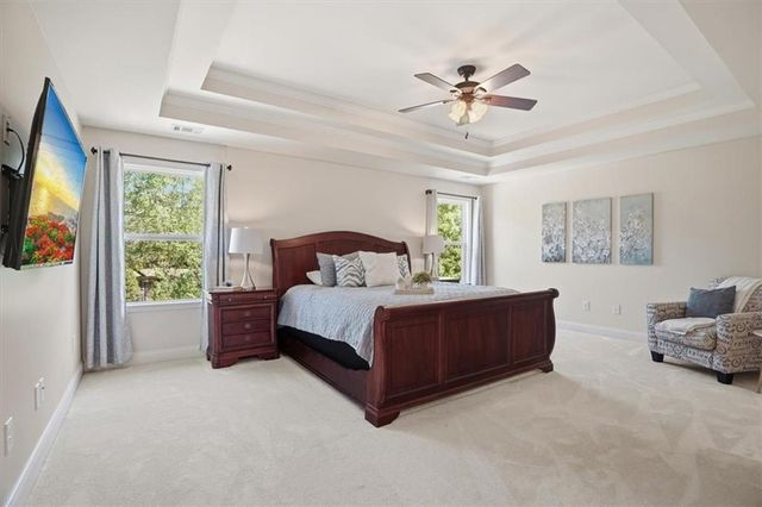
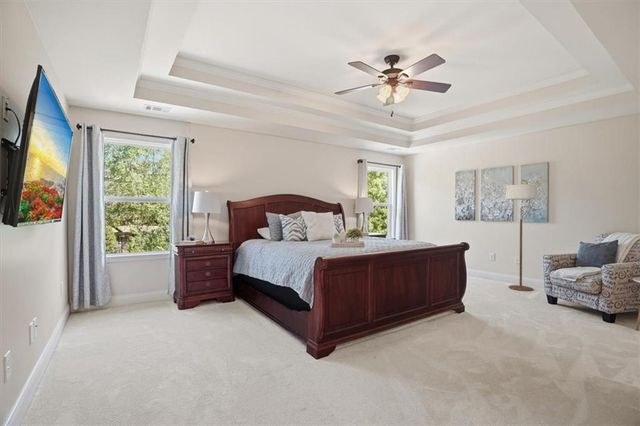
+ floor lamp [504,179,539,292]
